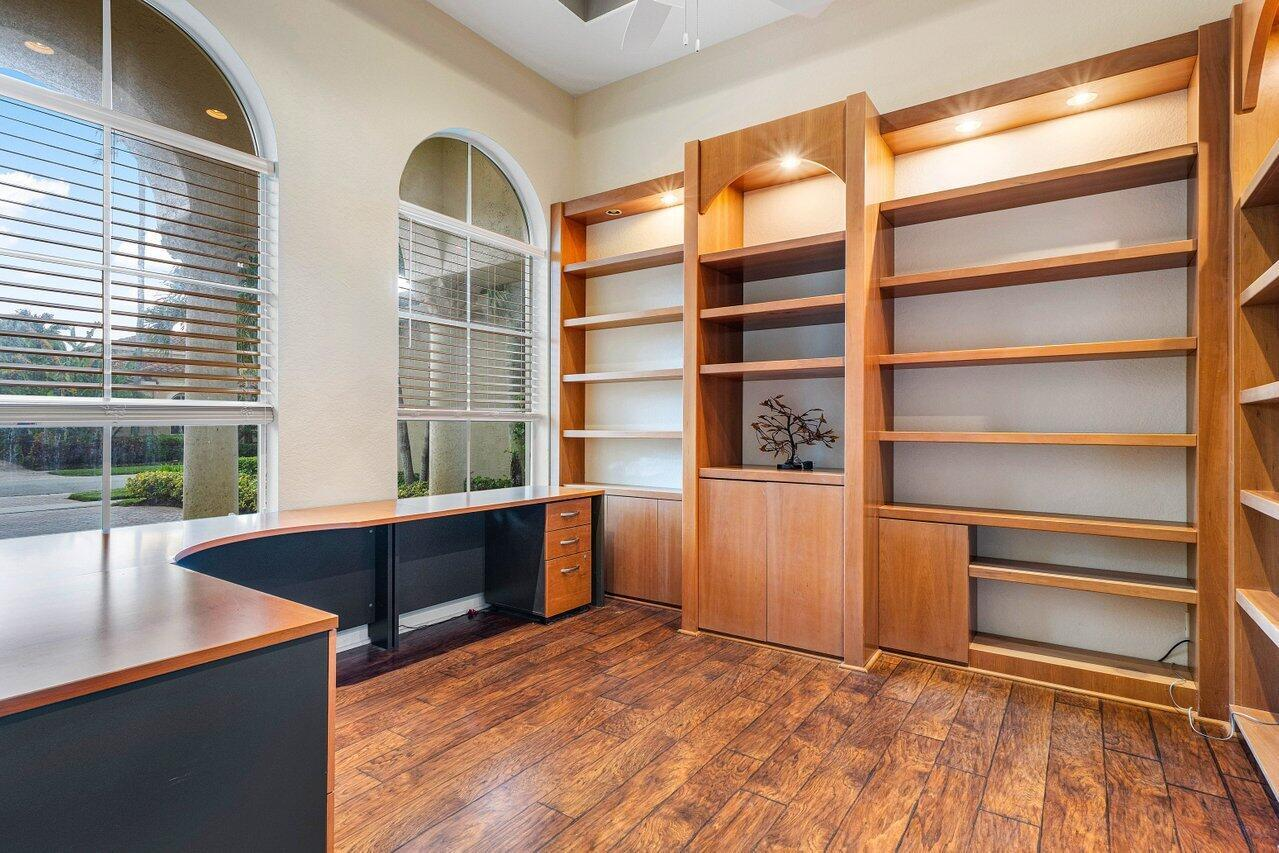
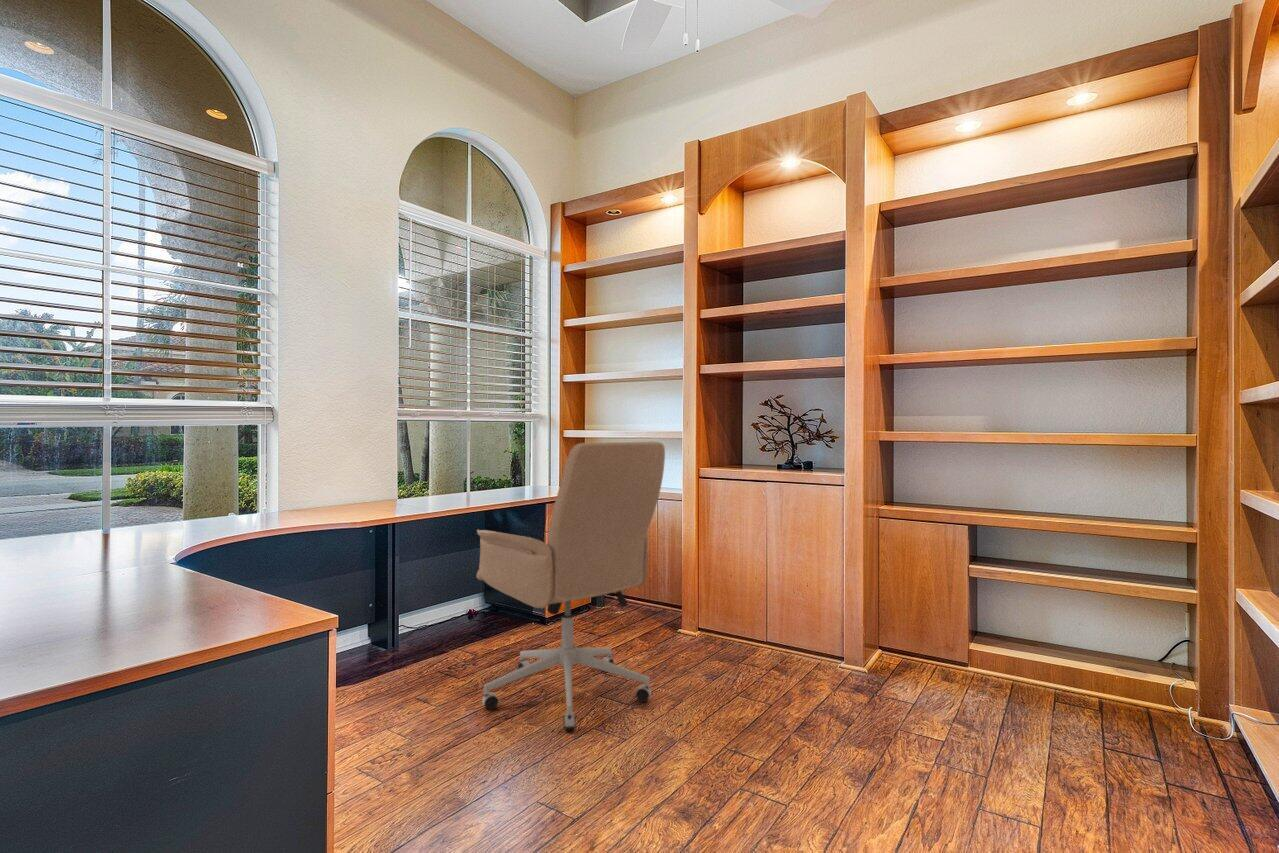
+ office chair [476,440,666,731]
